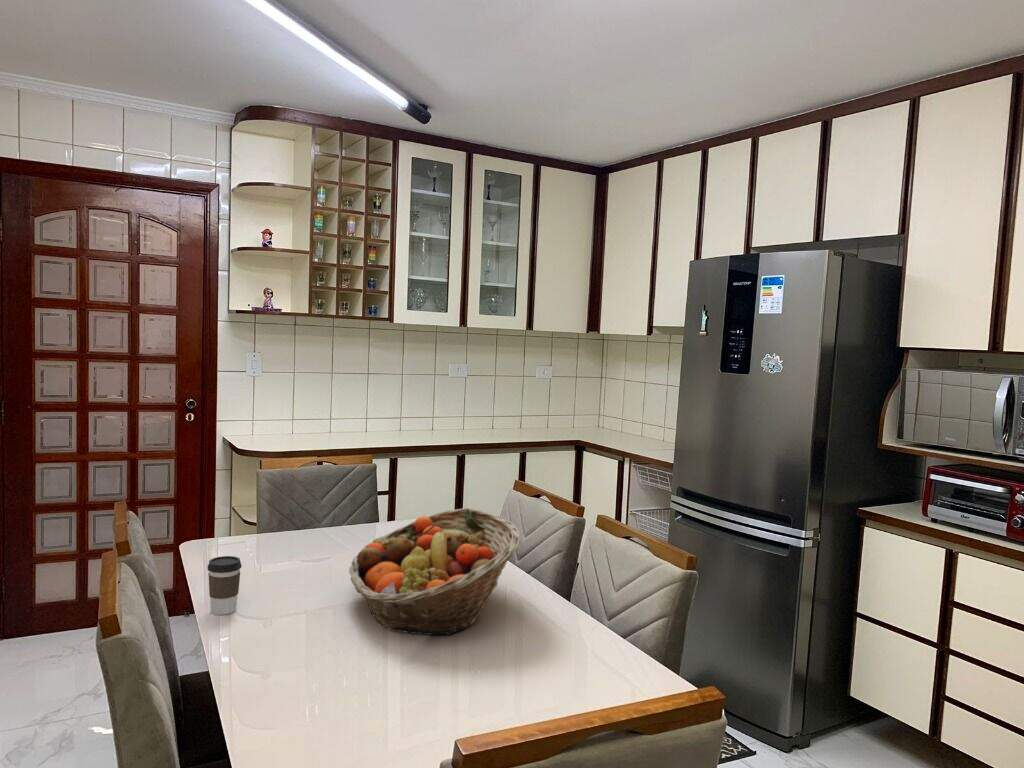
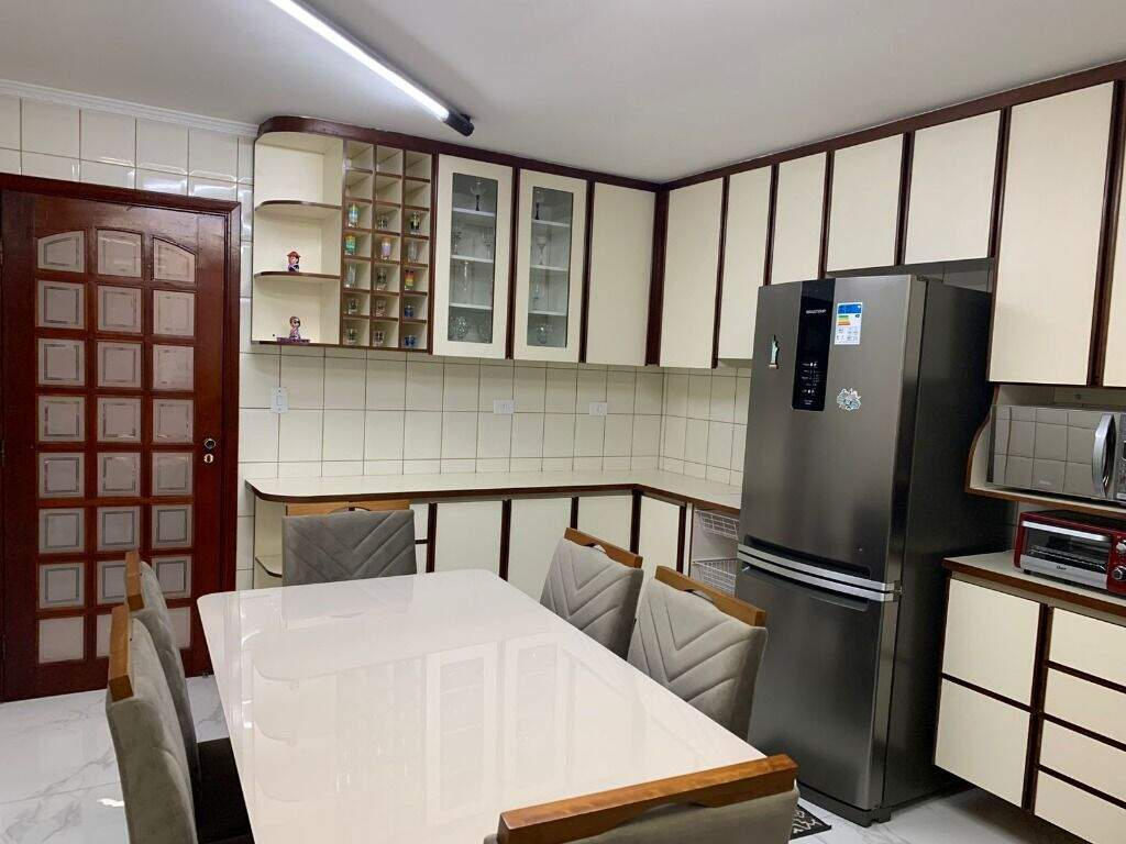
- fruit basket [348,507,522,636]
- coffee cup [206,555,242,616]
